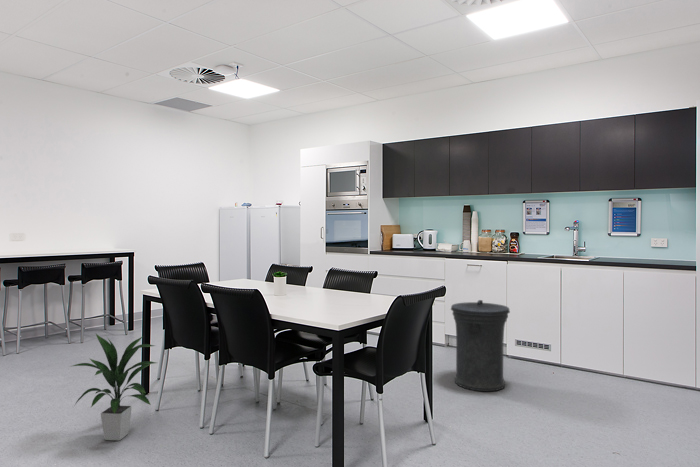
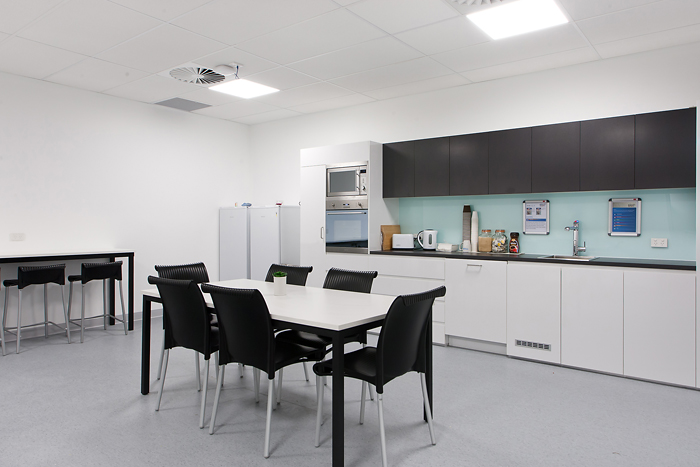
- trash can [450,299,511,392]
- indoor plant [68,333,157,441]
